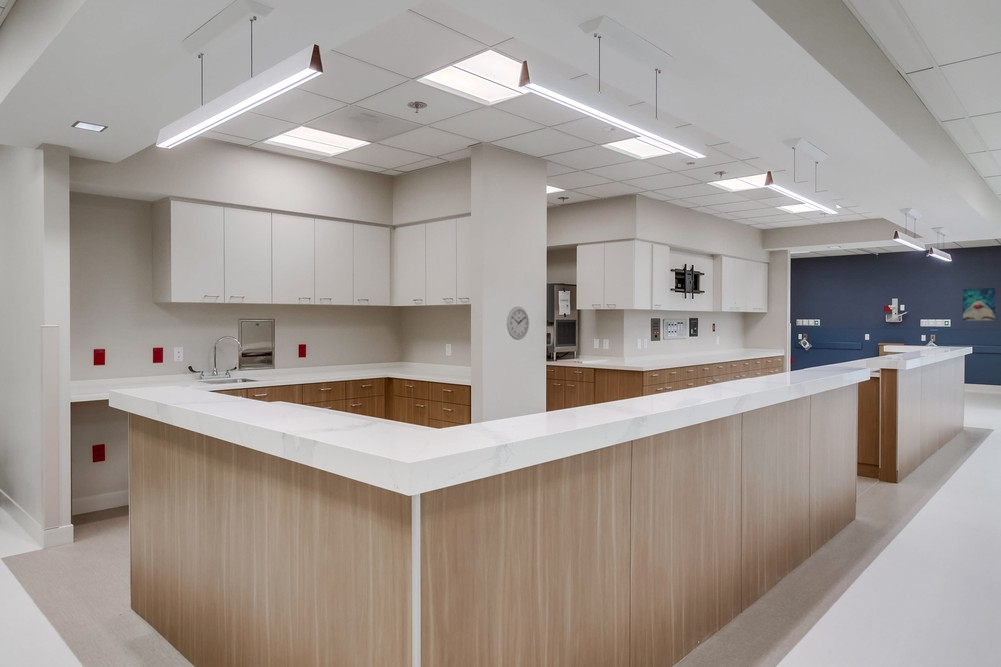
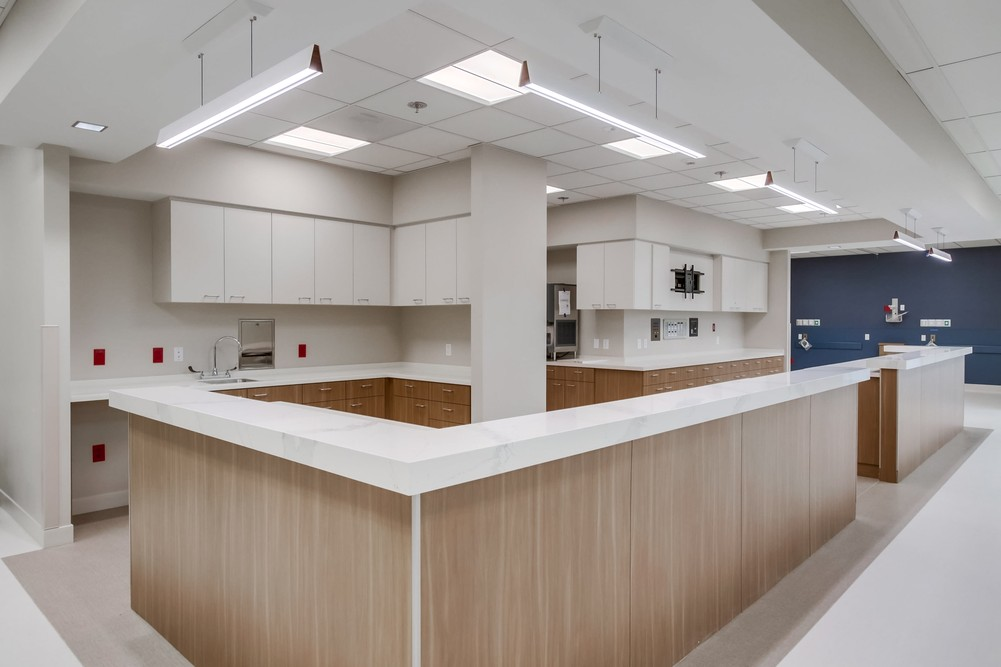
- wall art [962,287,996,321]
- wall clock [506,306,530,341]
